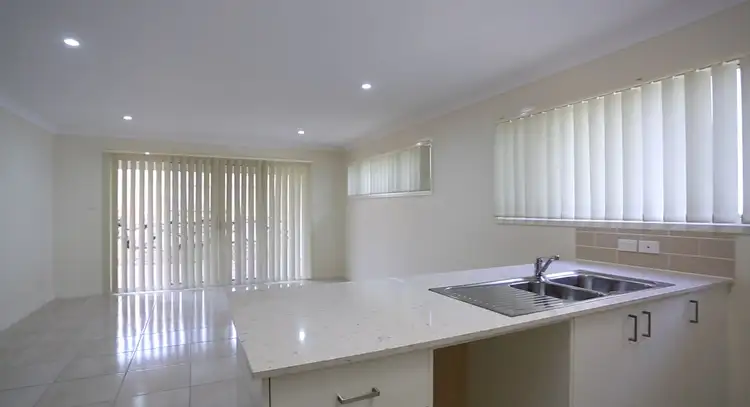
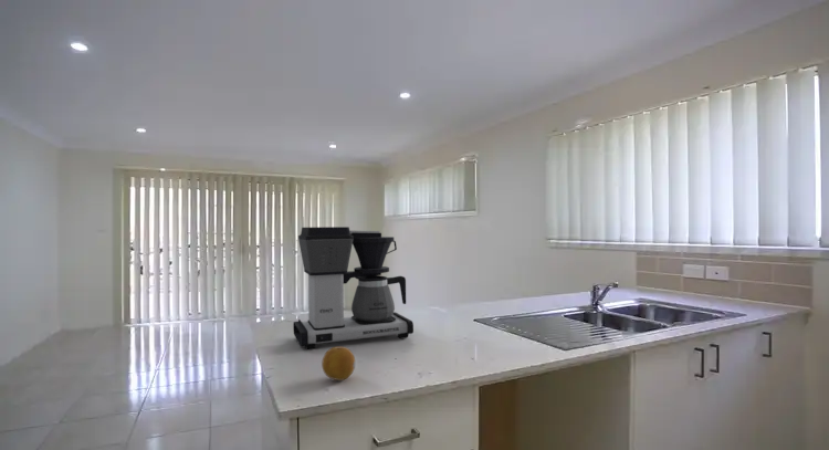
+ fruit [321,346,356,381]
+ coffee maker [292,226,414,350]
